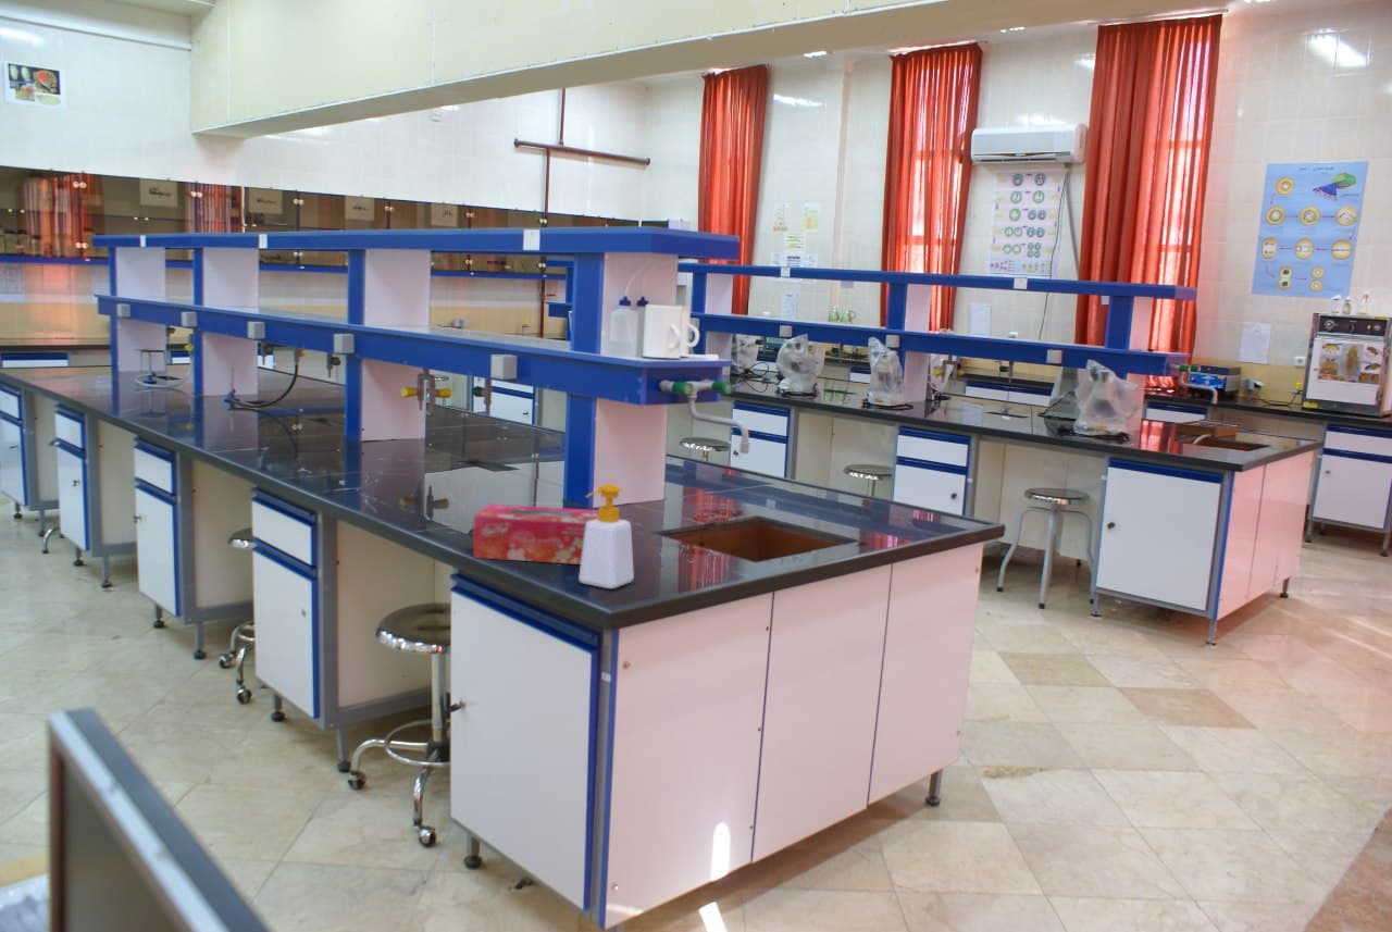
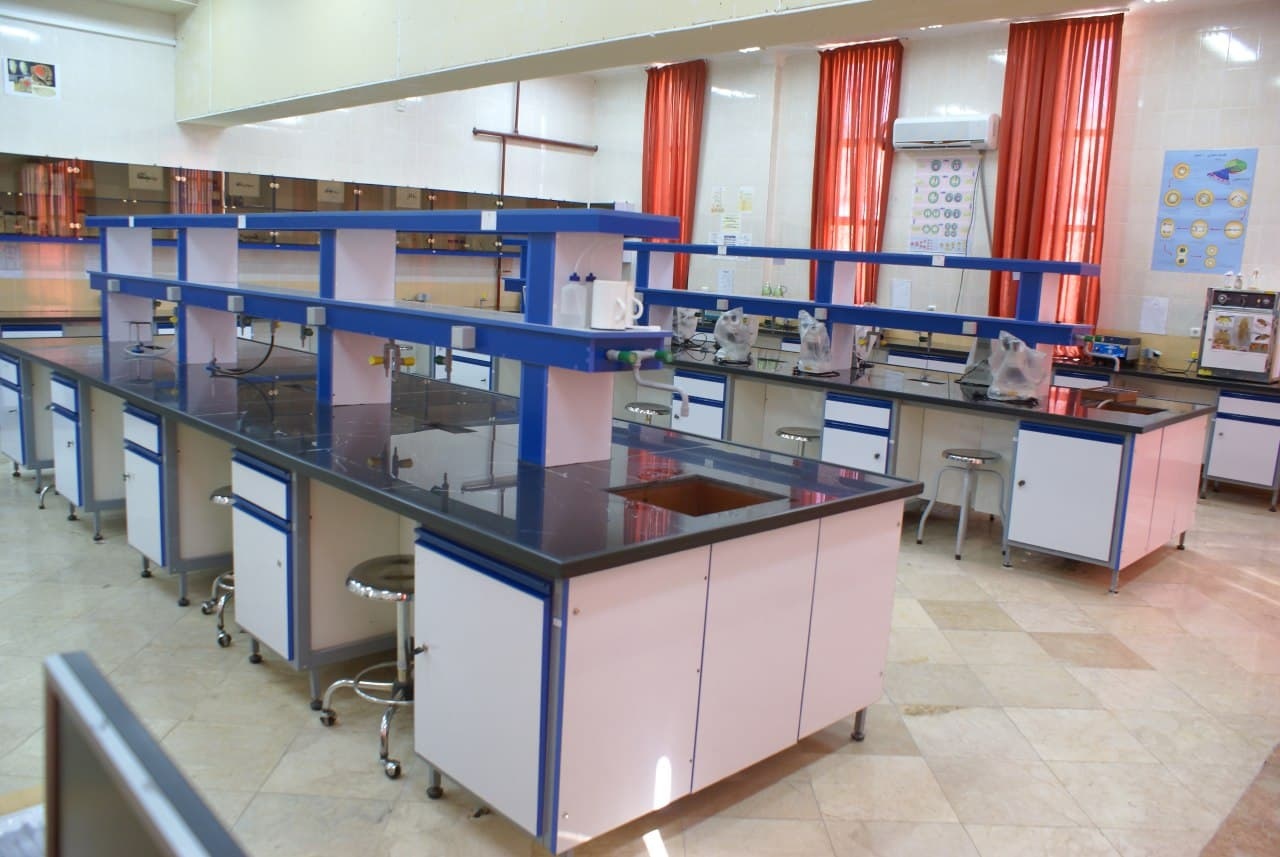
- soap bottle [577,483,635,589]
- tissue box [472,502,599,566]
